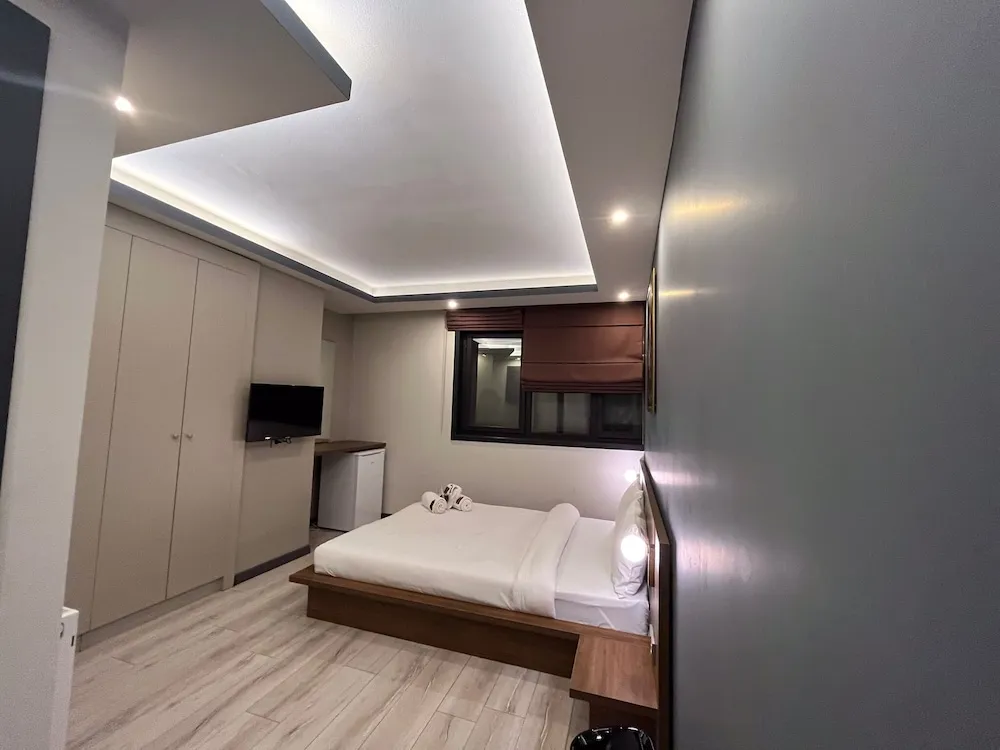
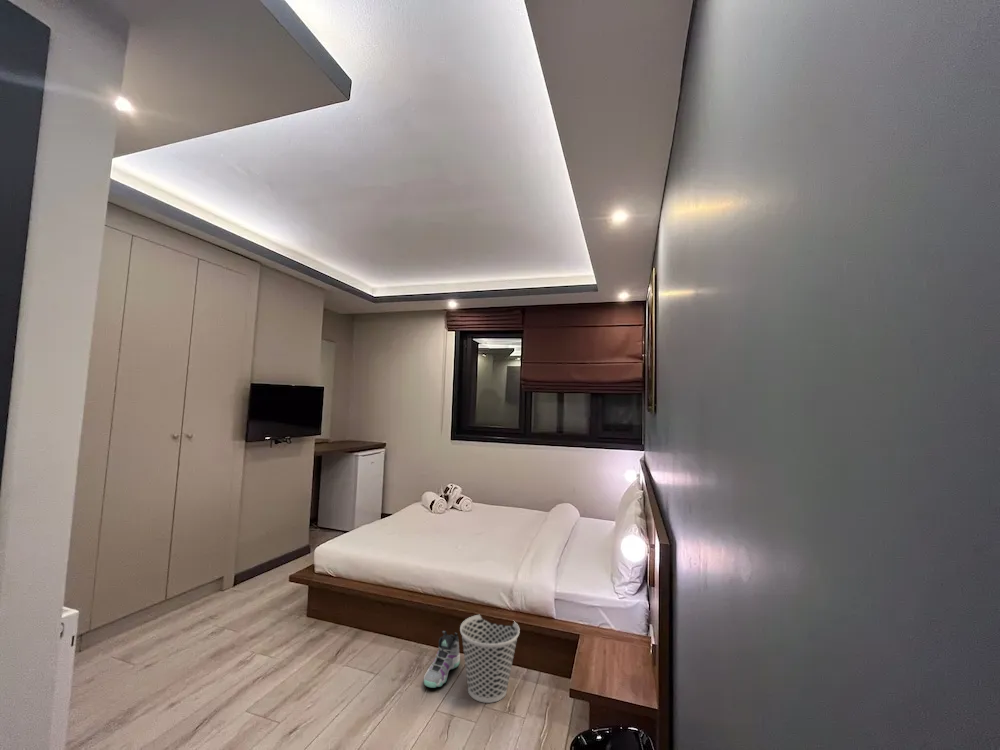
+ sneaker [423,630,461,689]
+ wastebasket [459,614,521,704]
